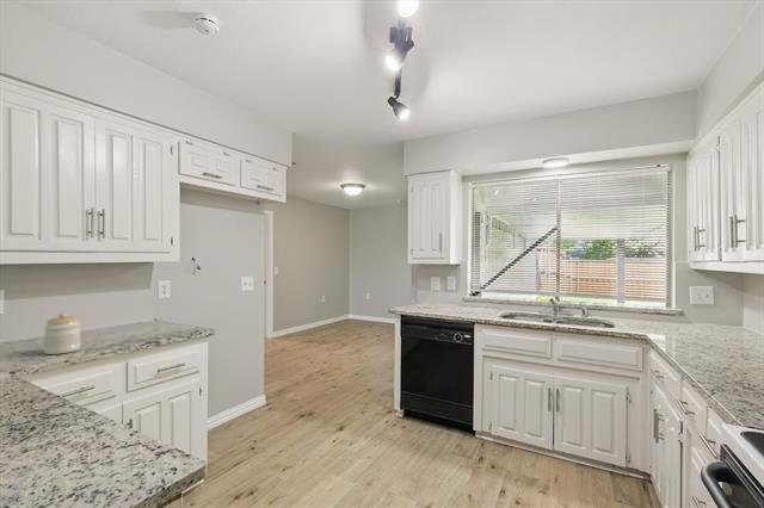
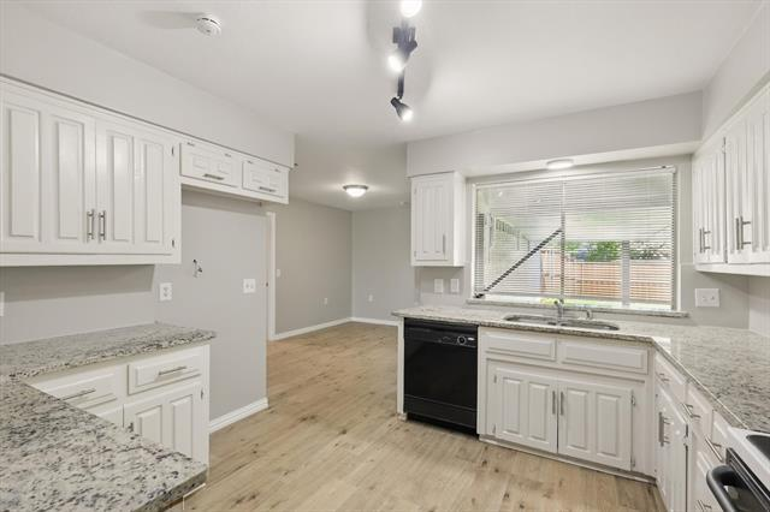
- jar [43,312,82,355]
